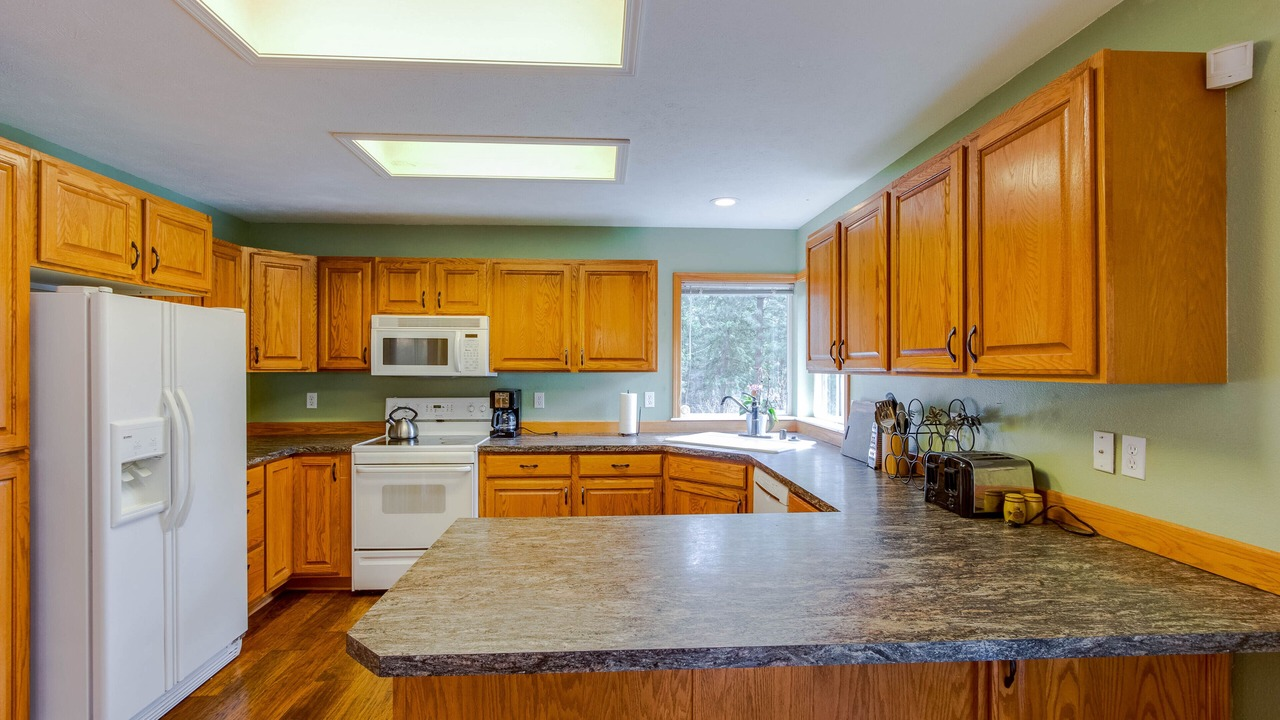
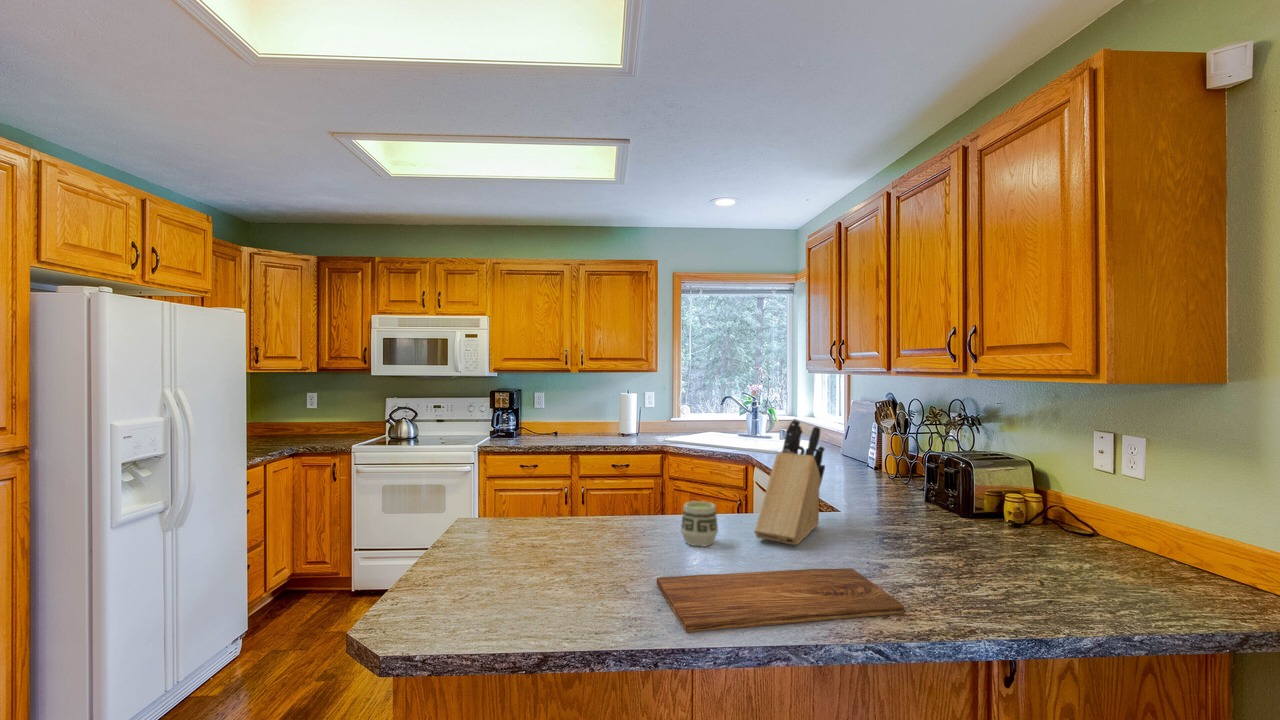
+ knife block [754,418,826,546]
+ cutting board [656,567,905,633]
+ cup [680,500,719,547]
